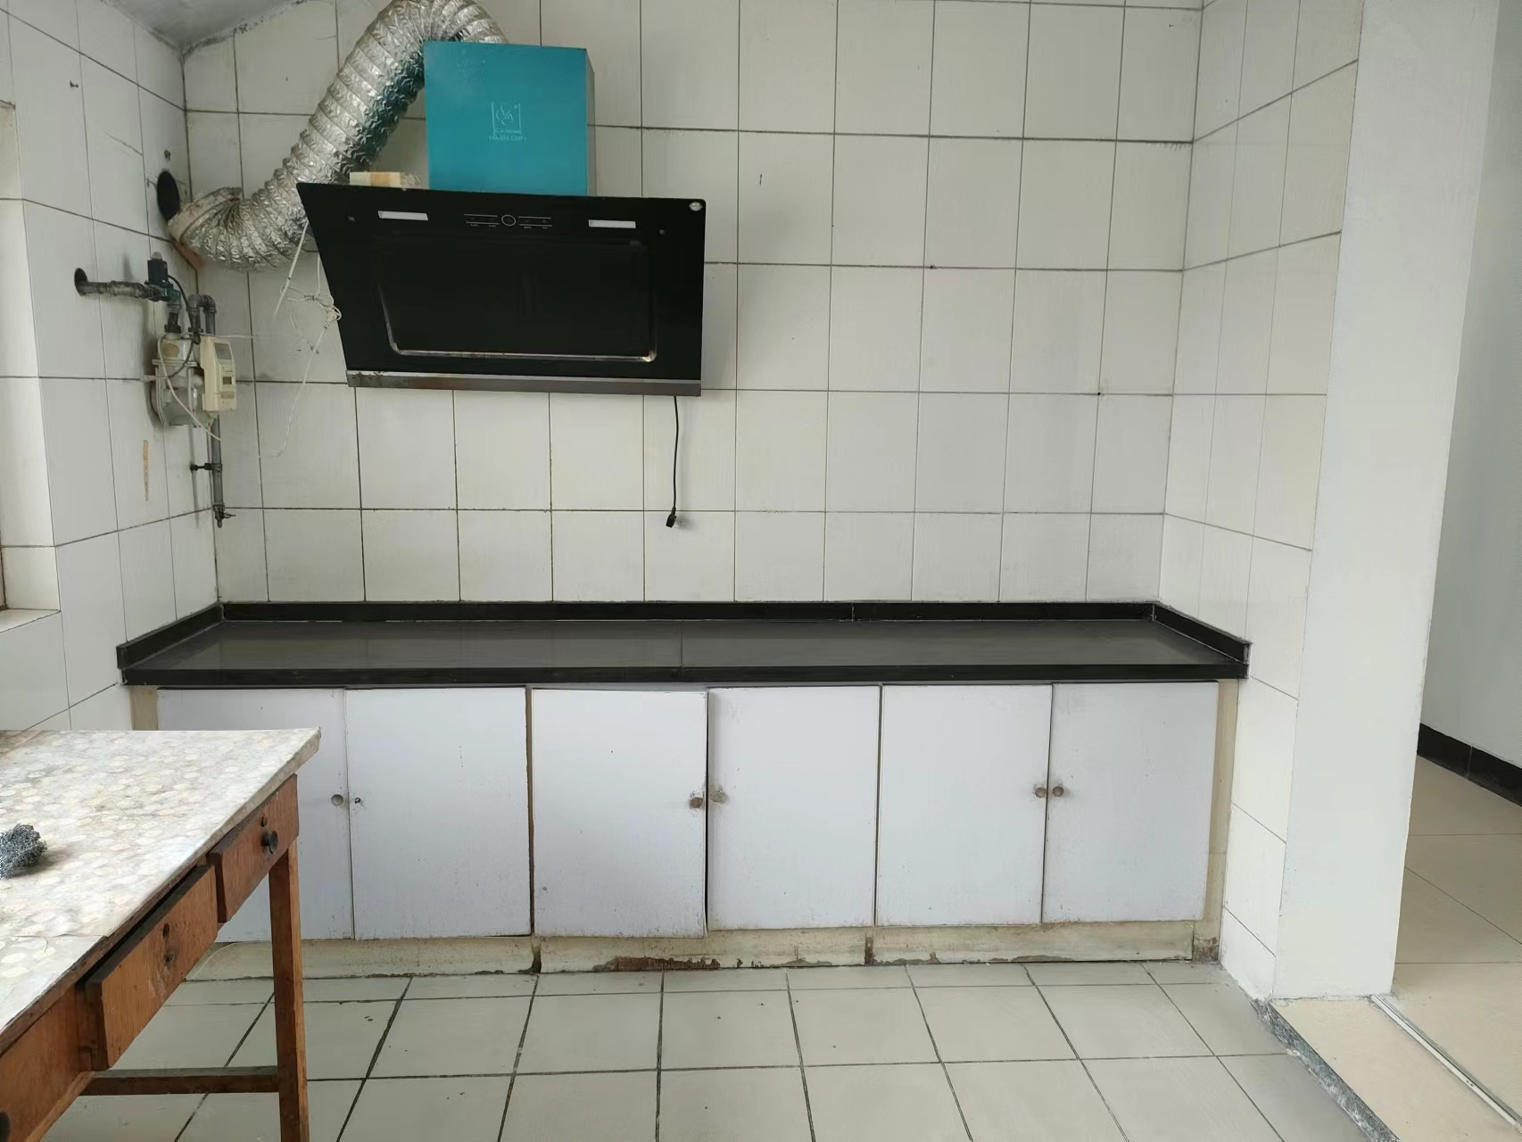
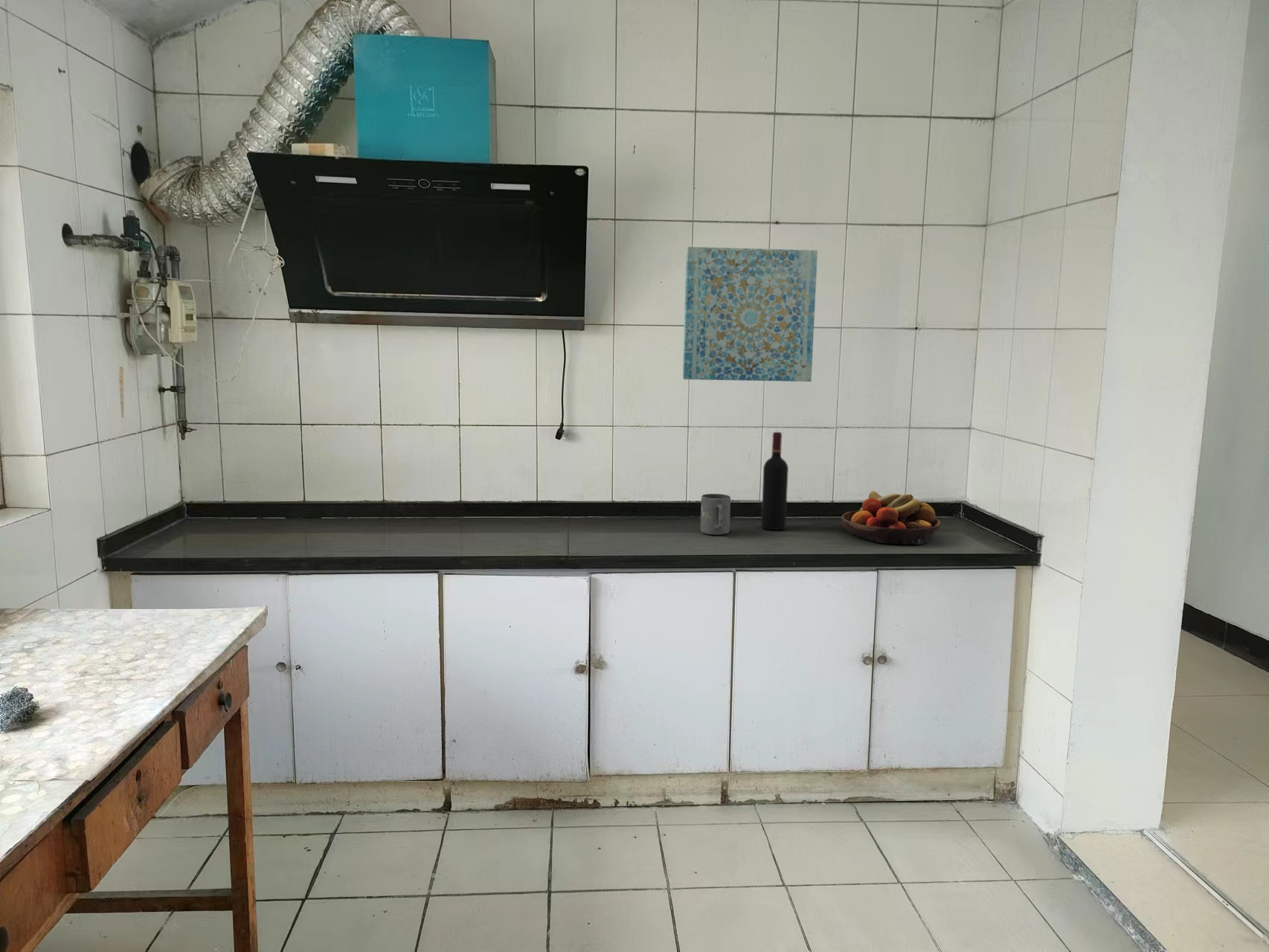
+ wine bottle [760,431,789,531]
+ wall art [682,246,818,382]
+ mug [700,493,731,536]
+ fruit bowl [841,490,942,545]
